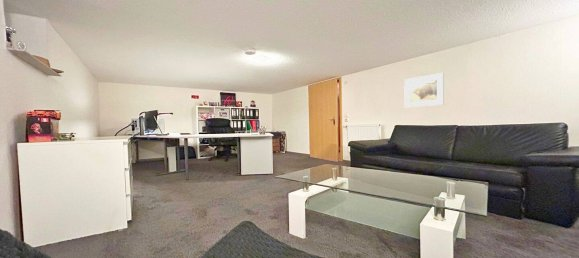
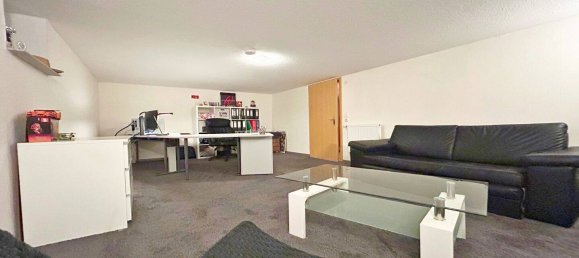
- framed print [403,72,445,108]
